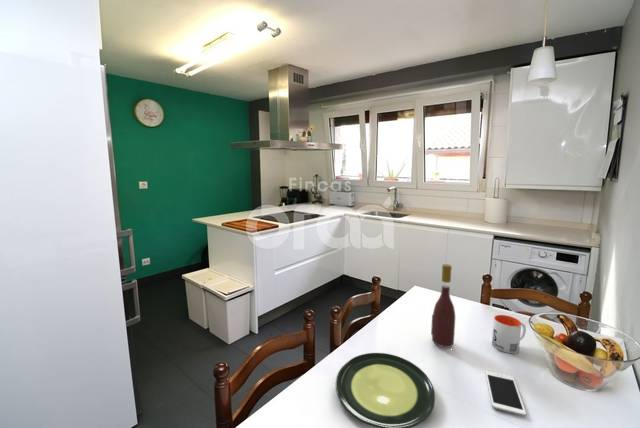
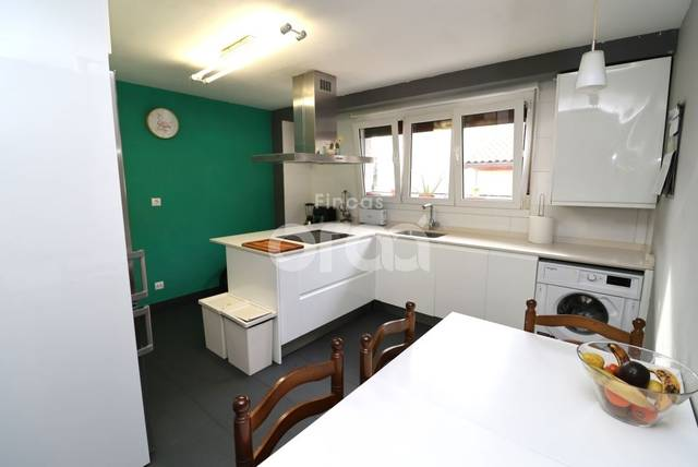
- mug [491,314,527,354]
- plate [335,352,436,428]
- wine bottle [430,263,456,348]
- cell phone [484,370,527,417]
